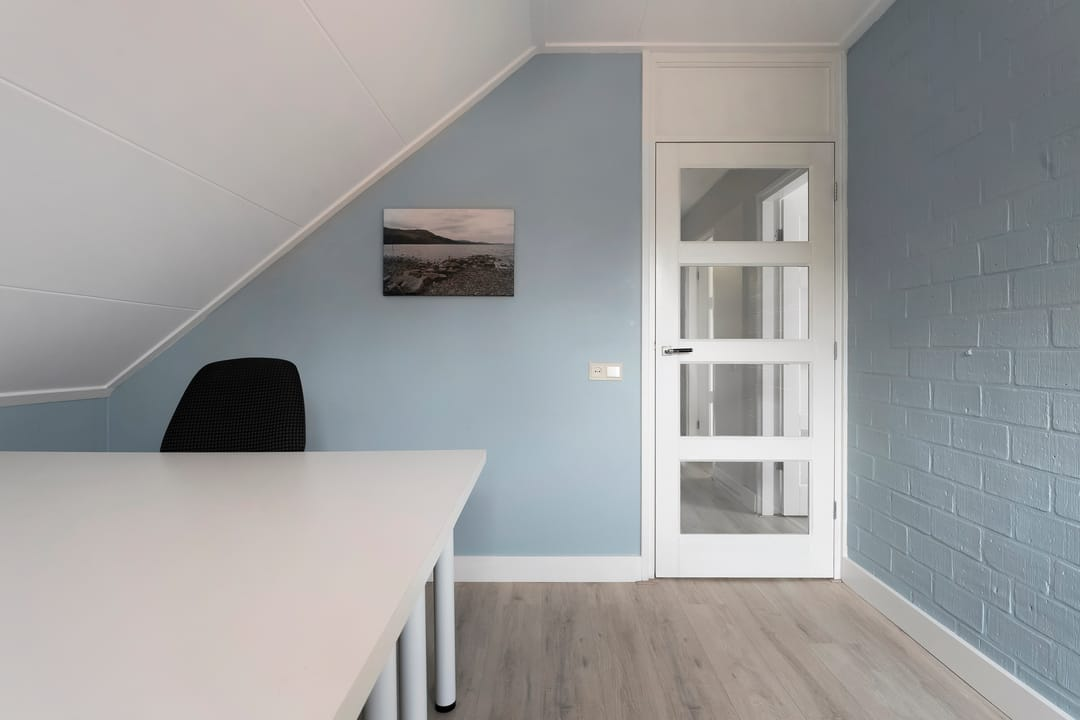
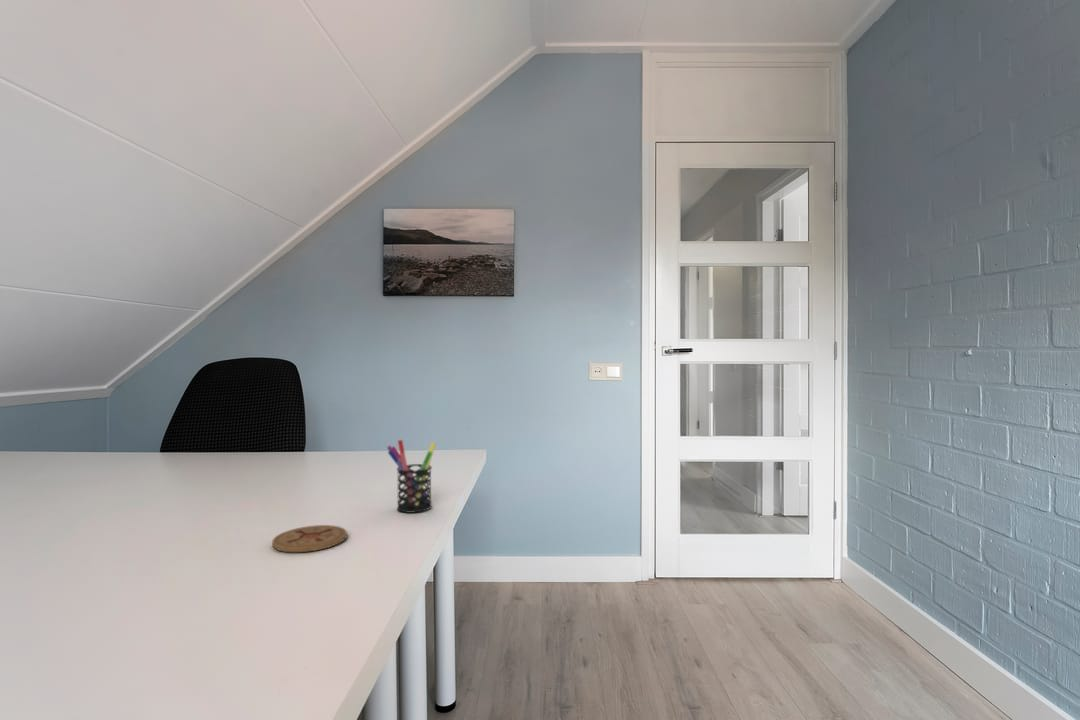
+ coaster [271,524,348,553]
+ pen holder [386,439,436,514]
